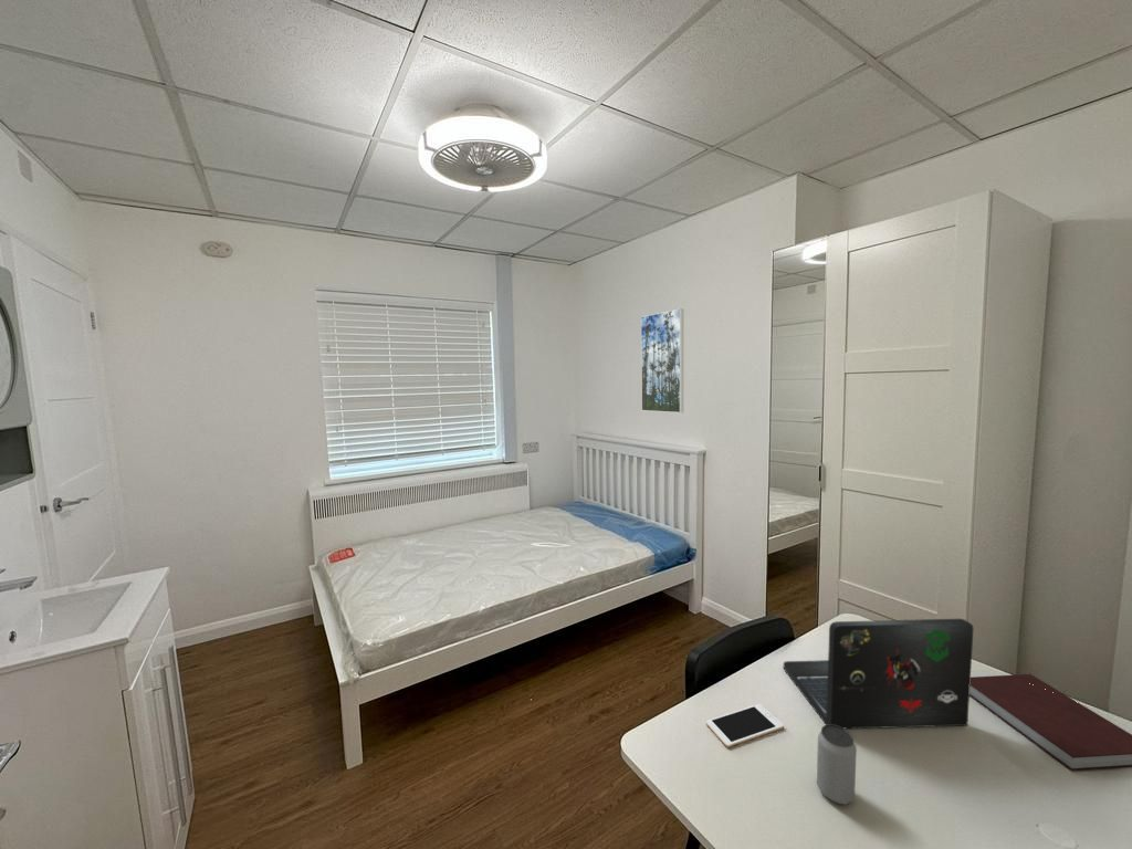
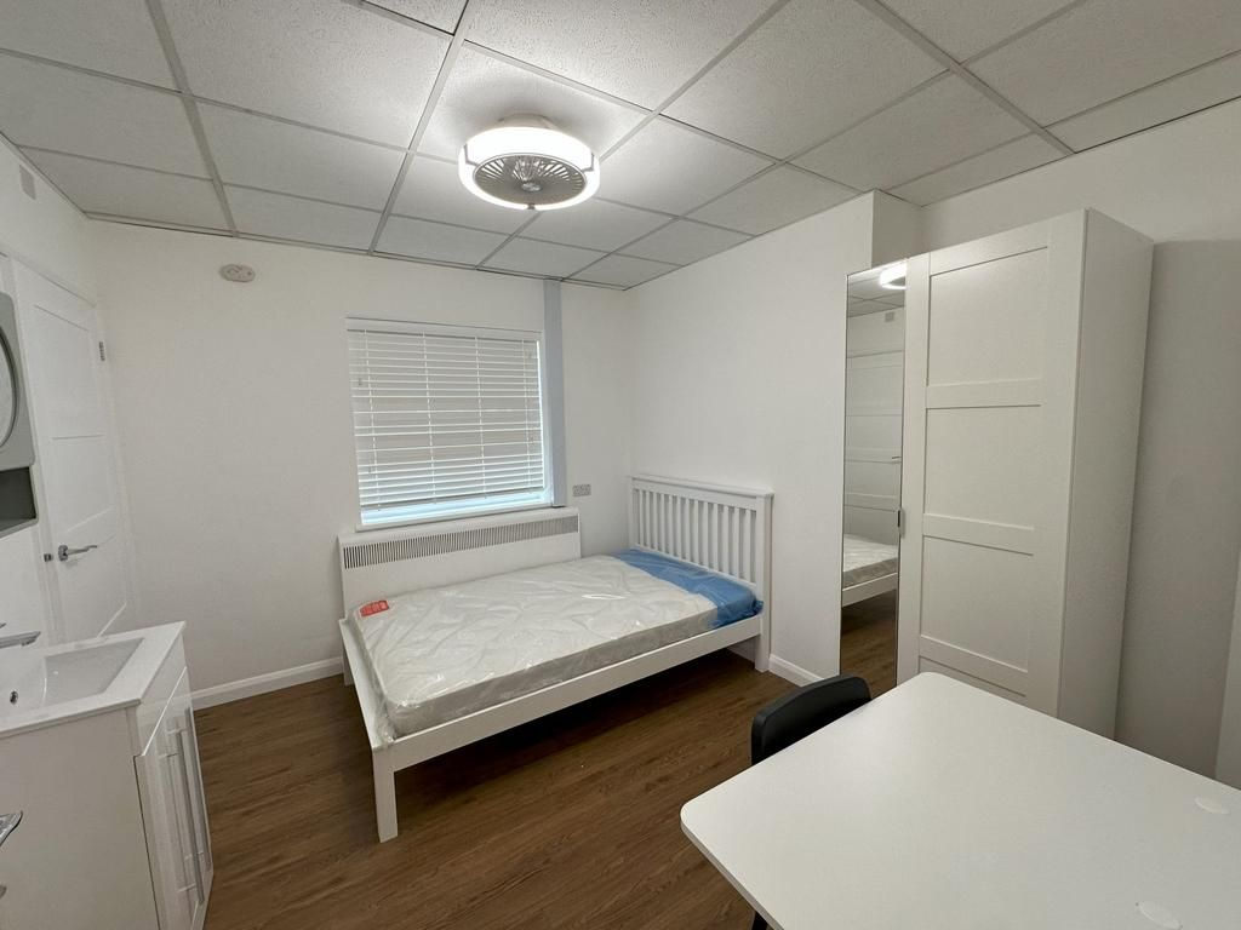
- notebook [969,673,1132,772]
- laptop [783,618,975,730]
- cell phone [705,703,785,748]
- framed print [640,307,684,413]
- beverage can [816,724,858,806]
